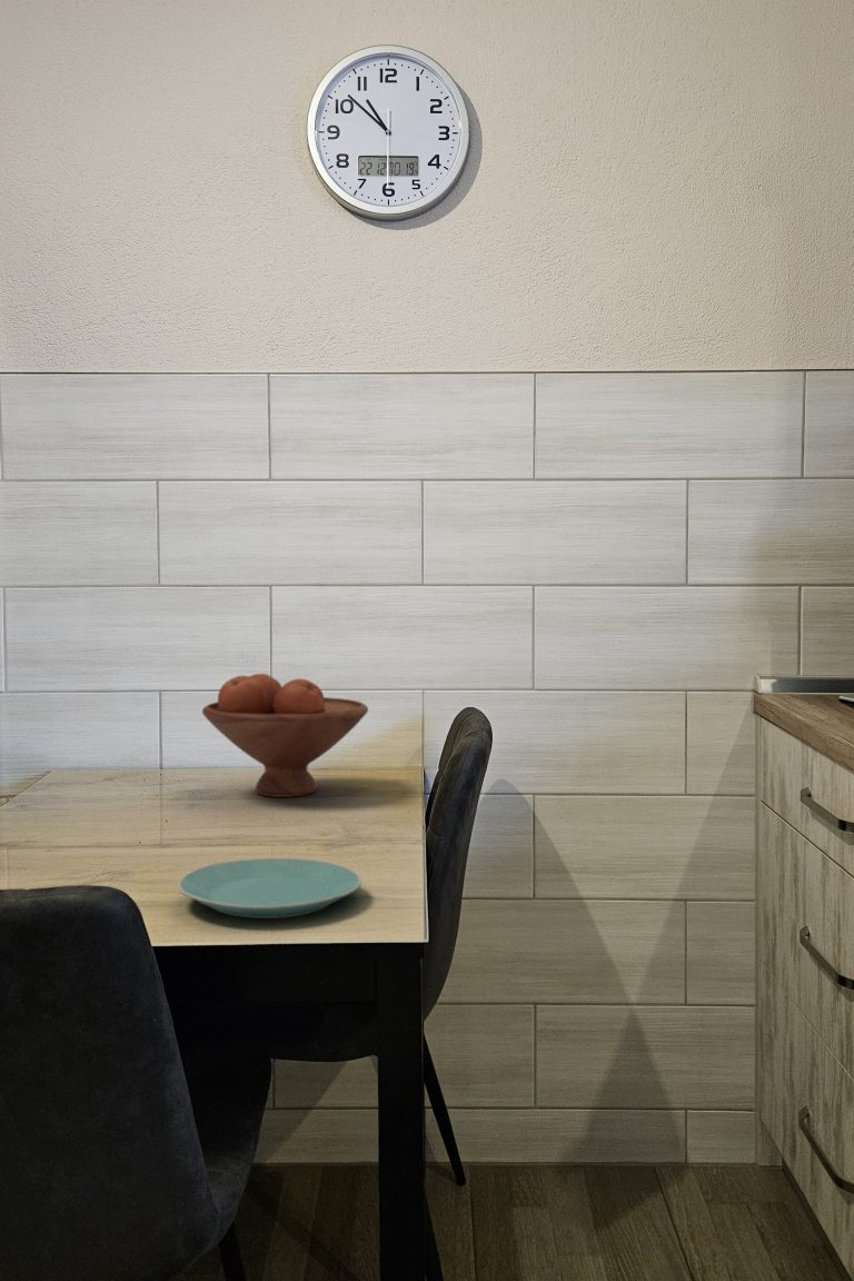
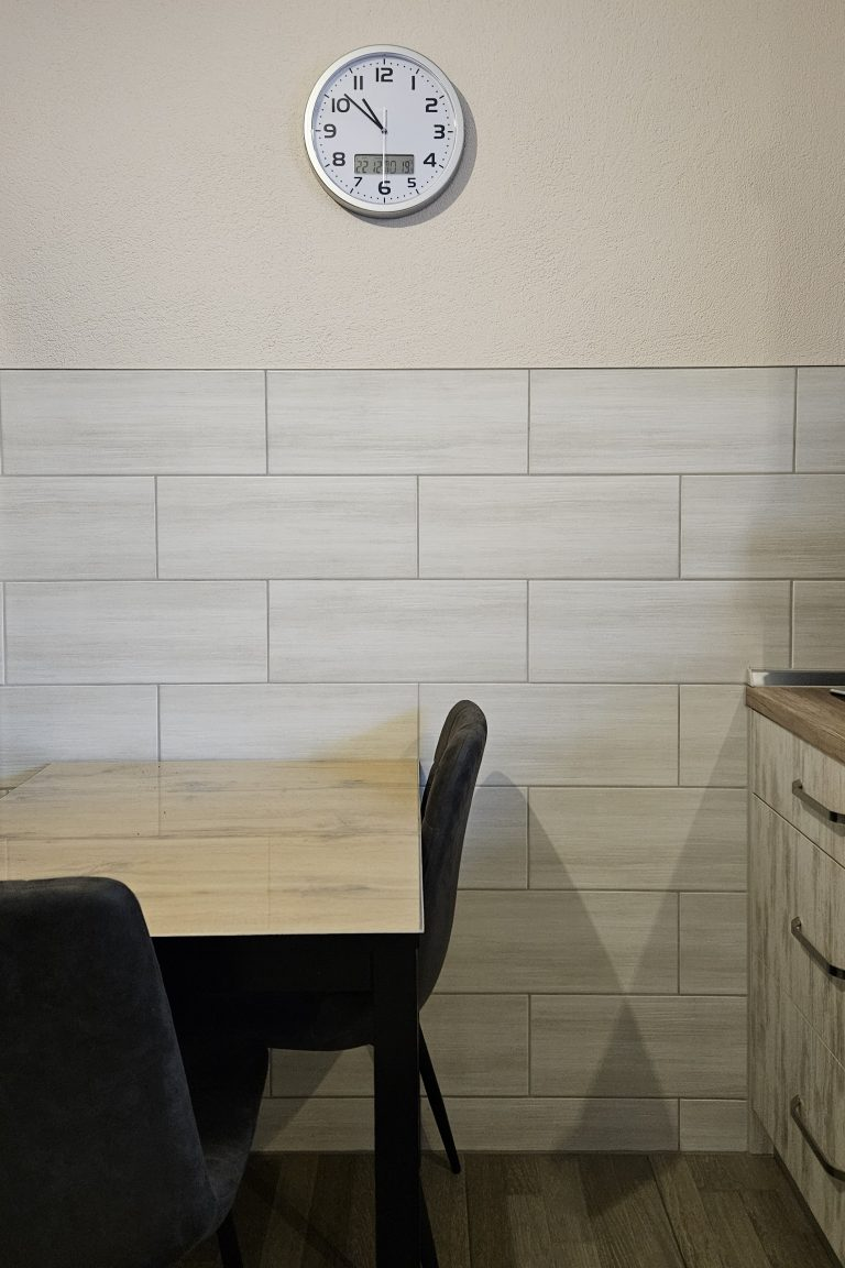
- plate [177,857,363,920]
- fruit bowl [201,673,369,798]
